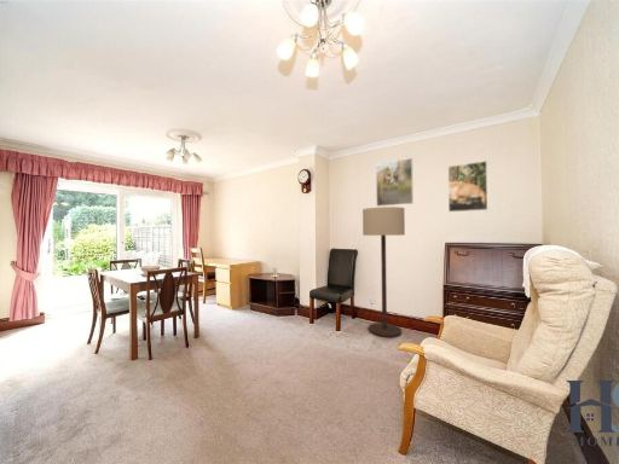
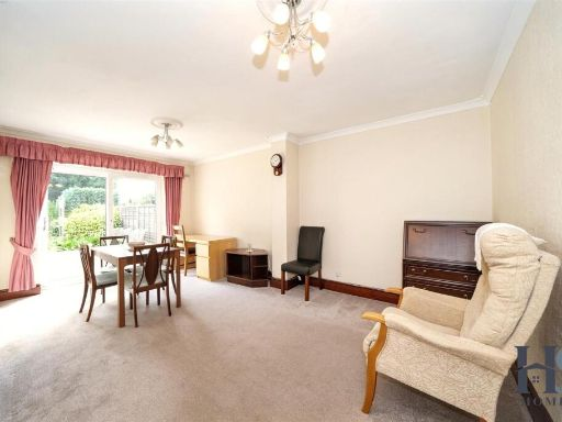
- floor lamp [361,205,406,338]
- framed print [375,157,415,208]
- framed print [447,160,488,213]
